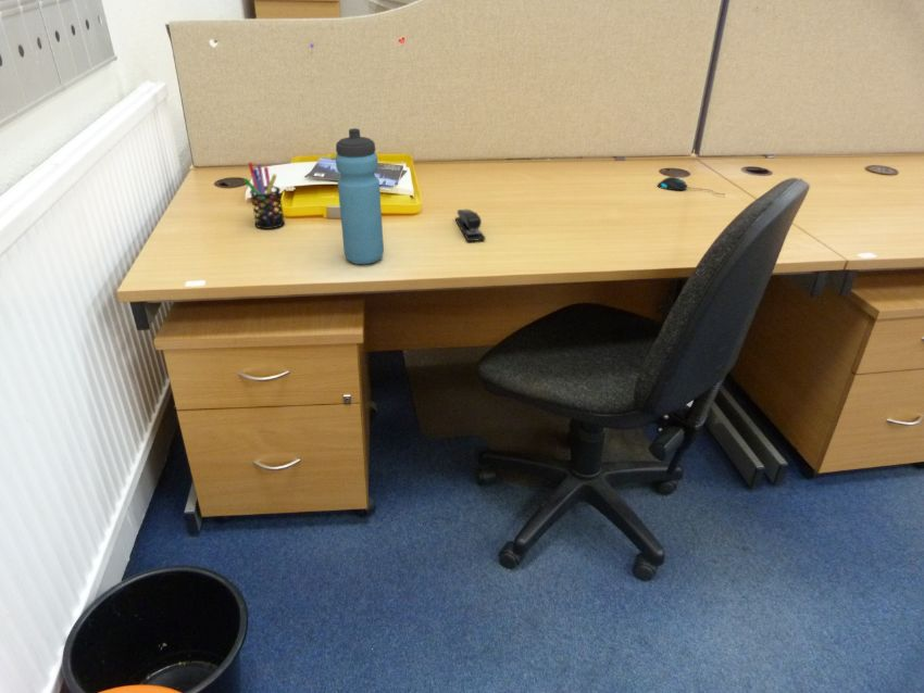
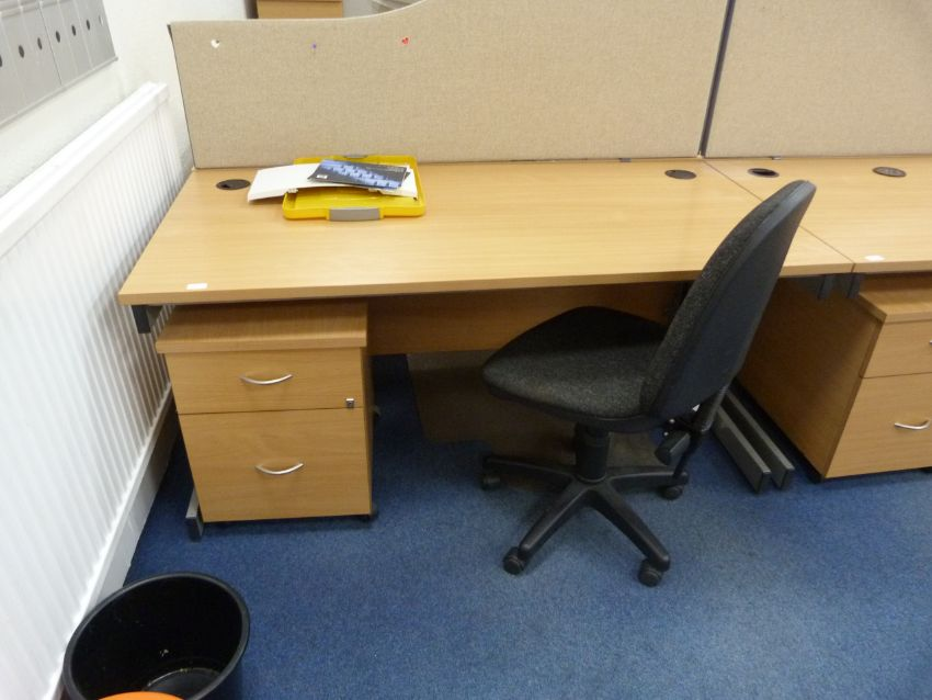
- pen holder [244,161,286,230]
- stapler [454,209,487,242]
- mouse [657,176,724,196]
- water bottle [335,127,385,265]
